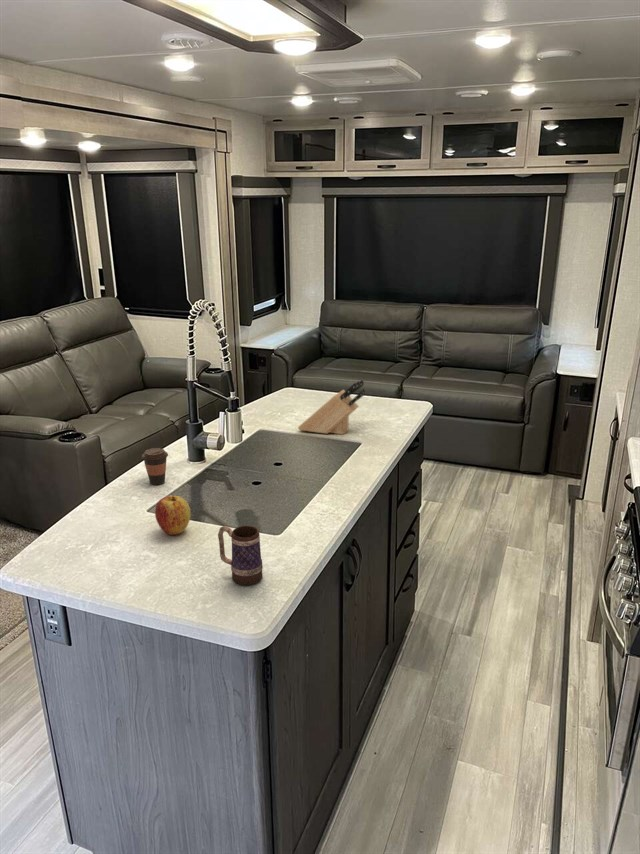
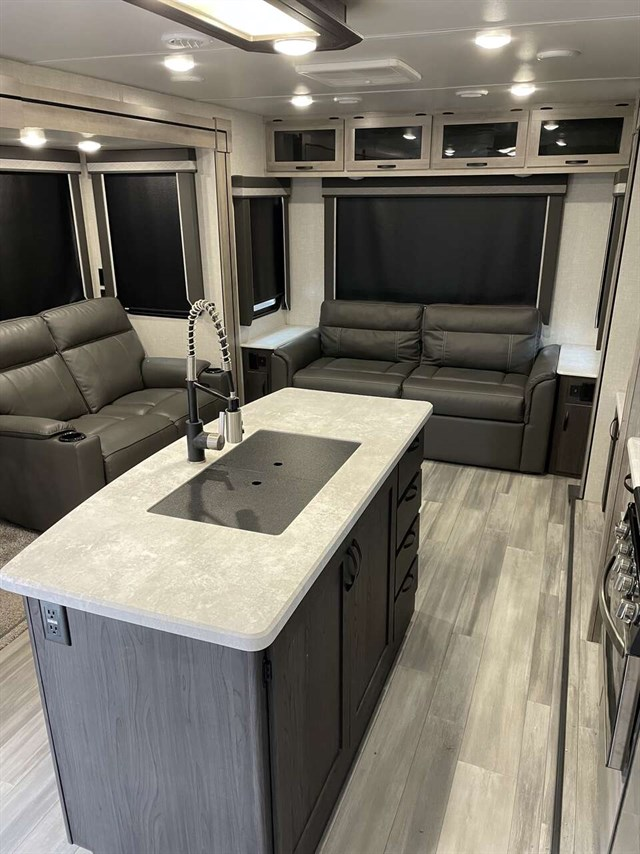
- apple [154,494,191,536]
- mug [217,525,264,586]
- coffee cup [141,447,169,486]
- knife block [297,379,367,435]
